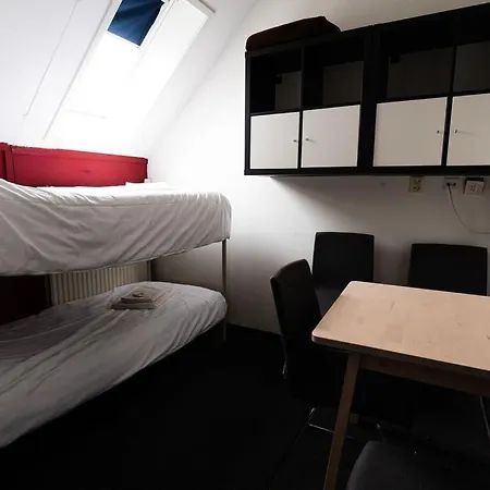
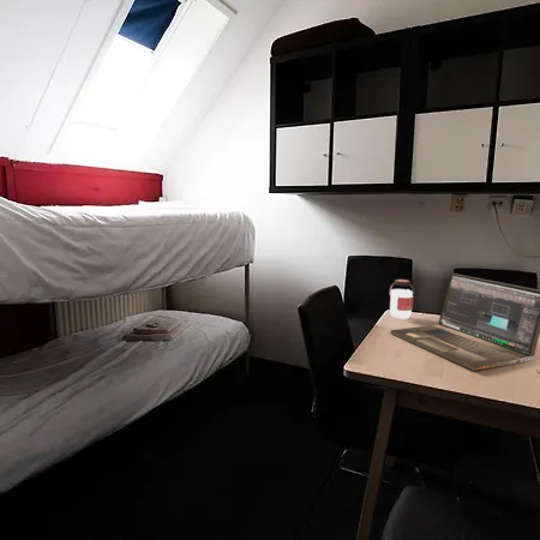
+ jar [389,278,415,319]
+ laptop [389,272,540,372]
